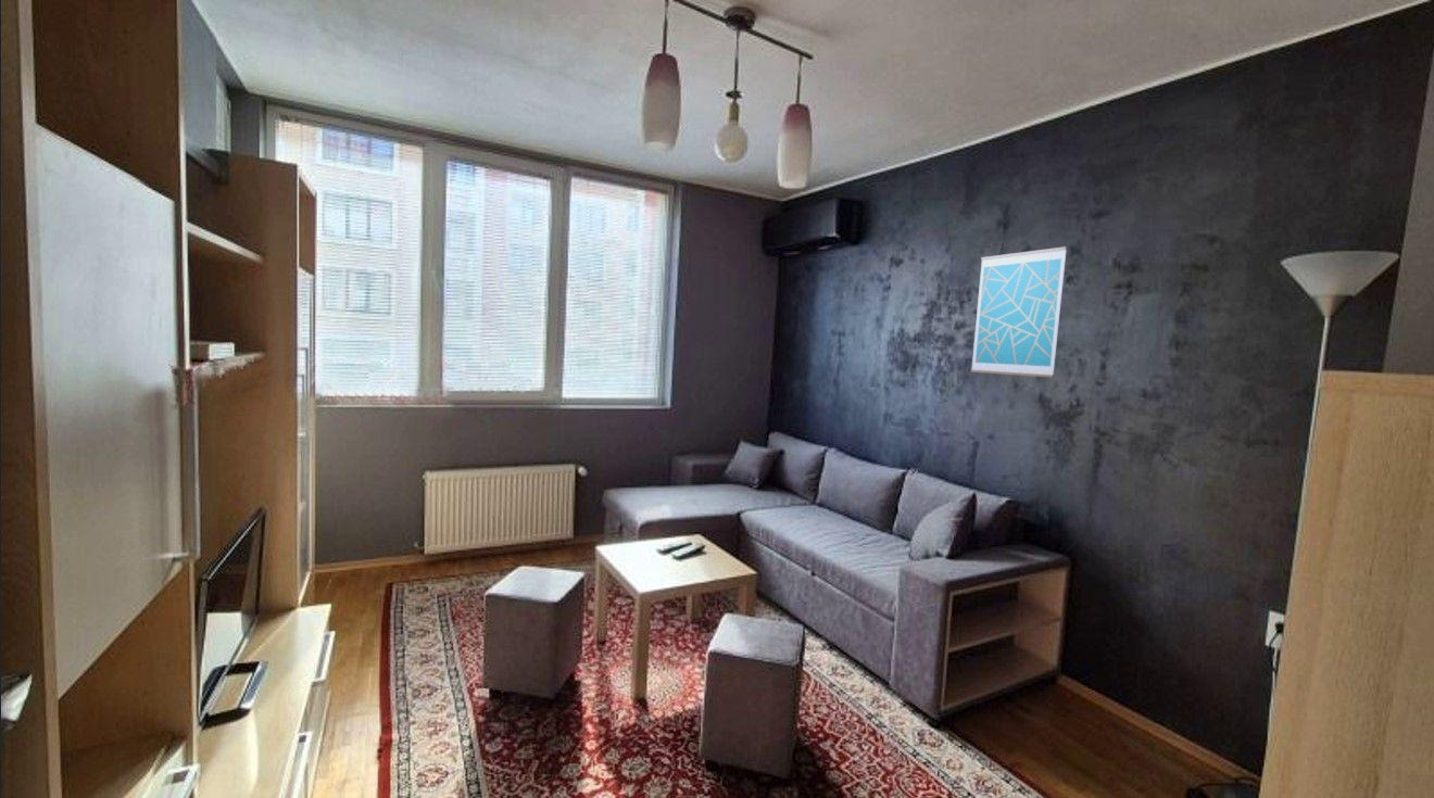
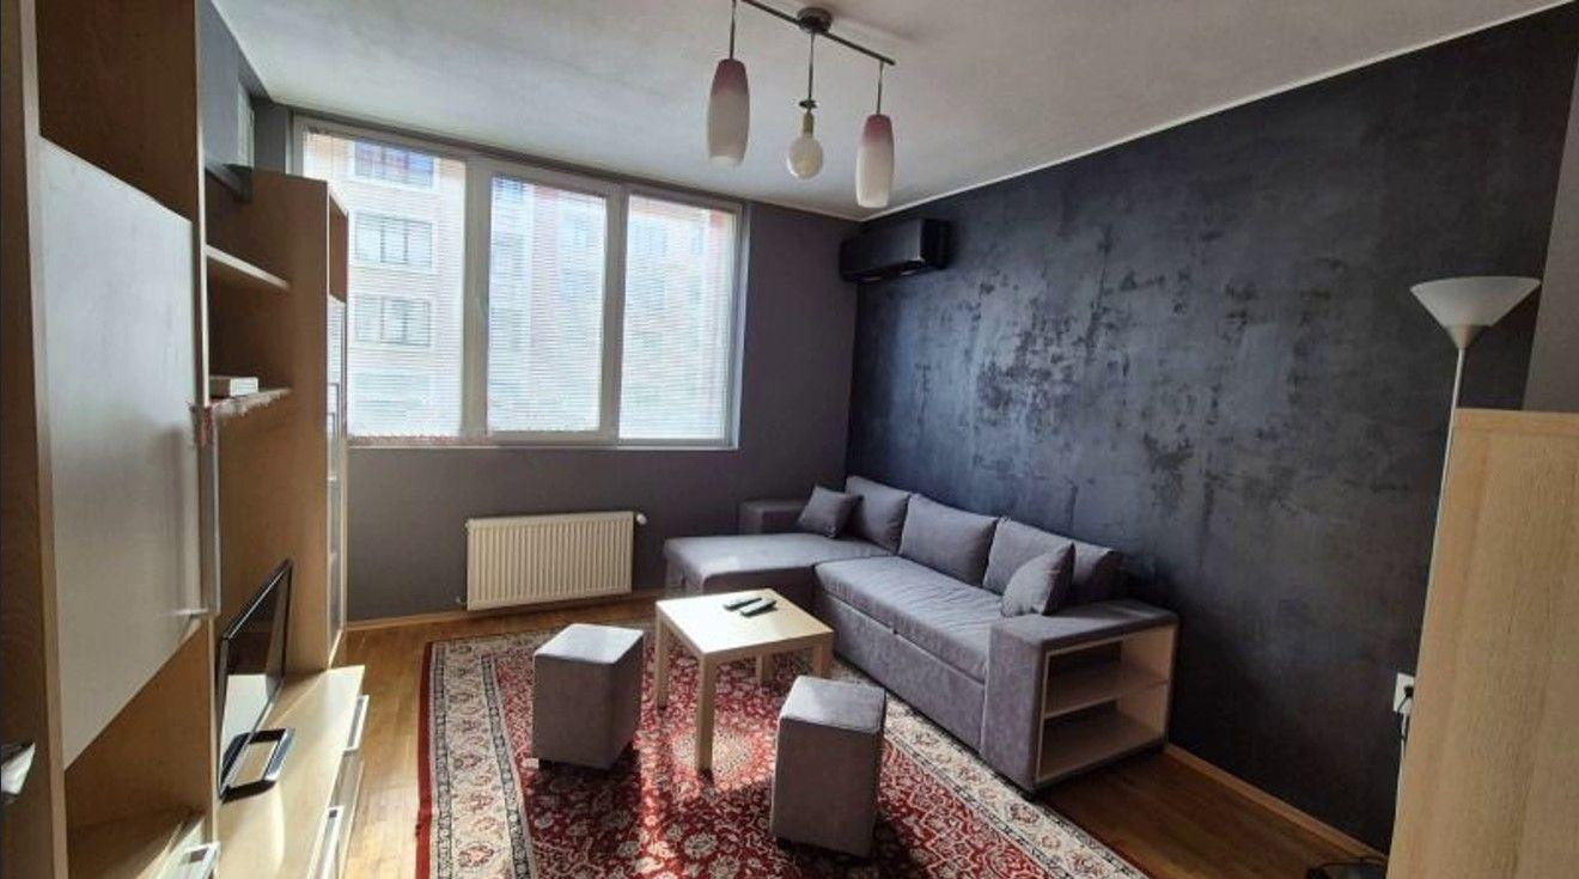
- wall art [970,245,1068,379]
